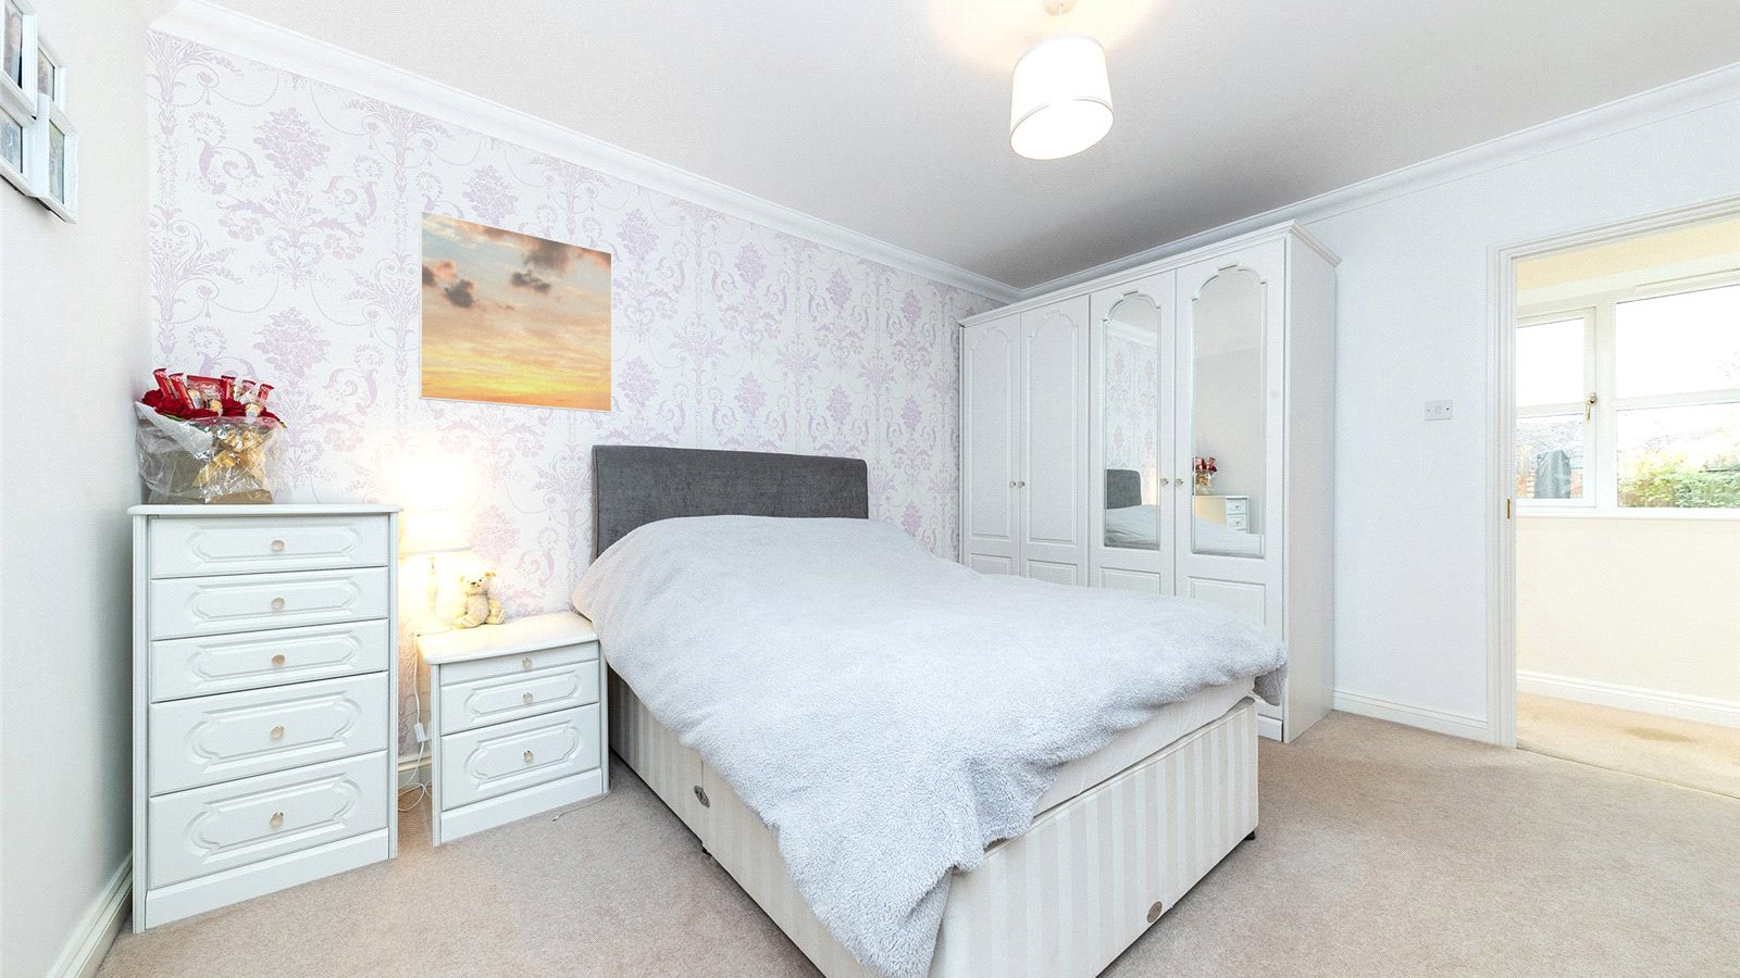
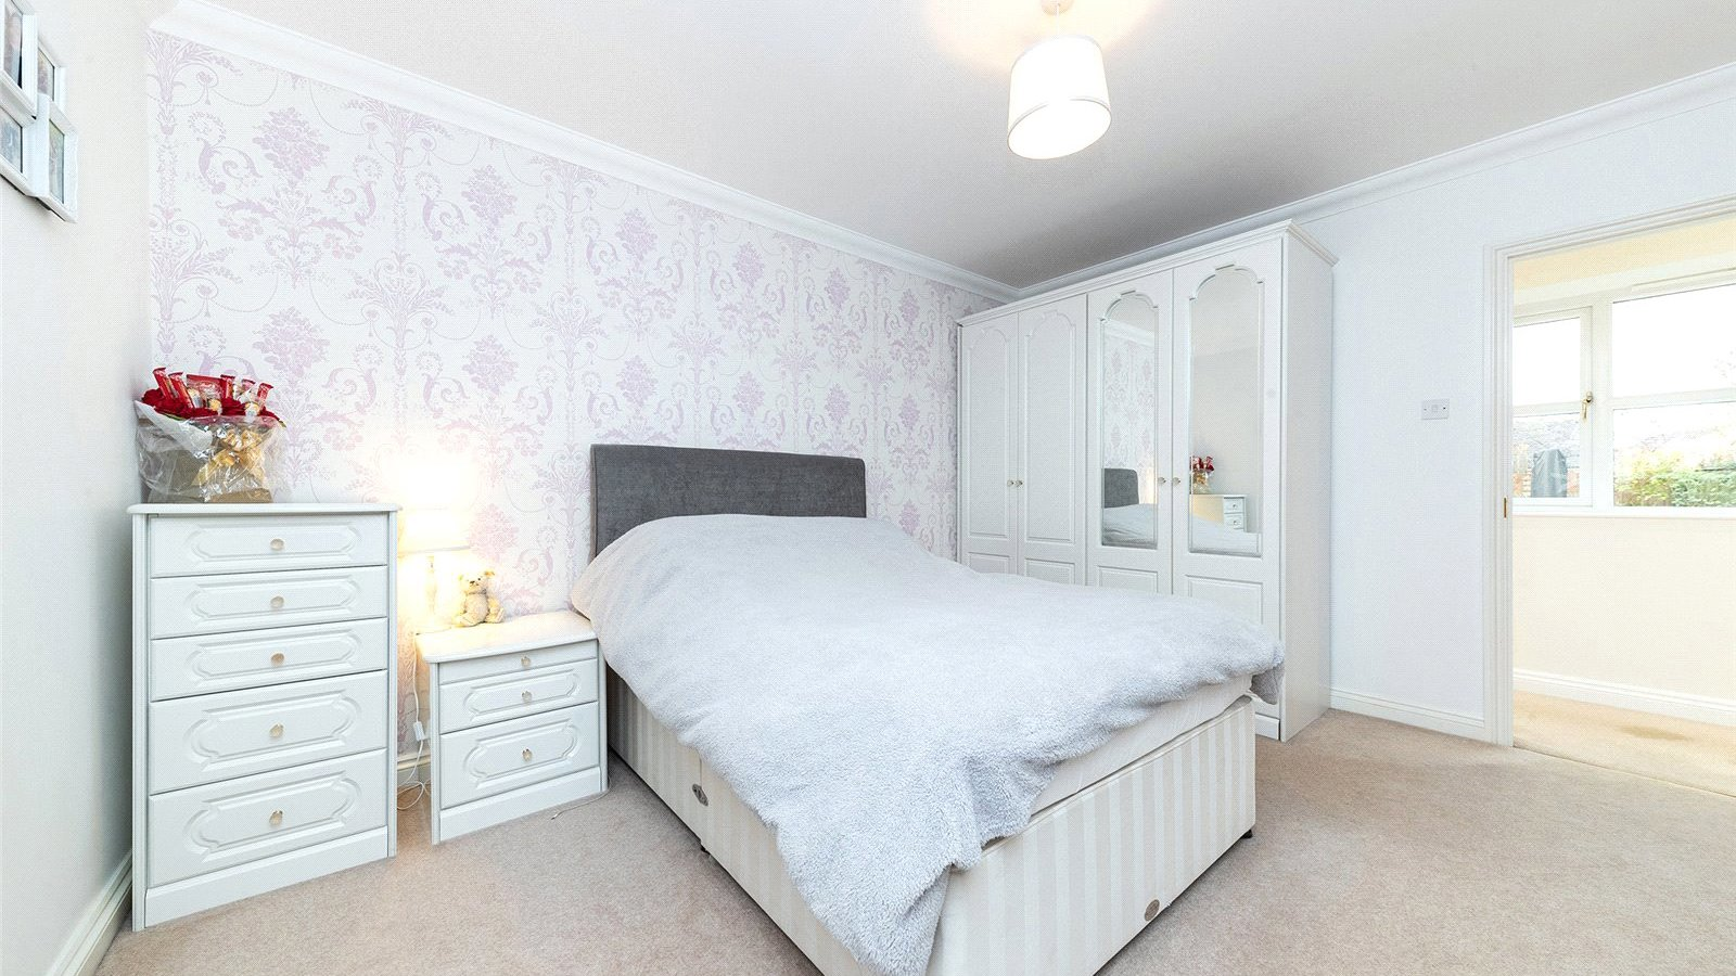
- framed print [417,209,613,414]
